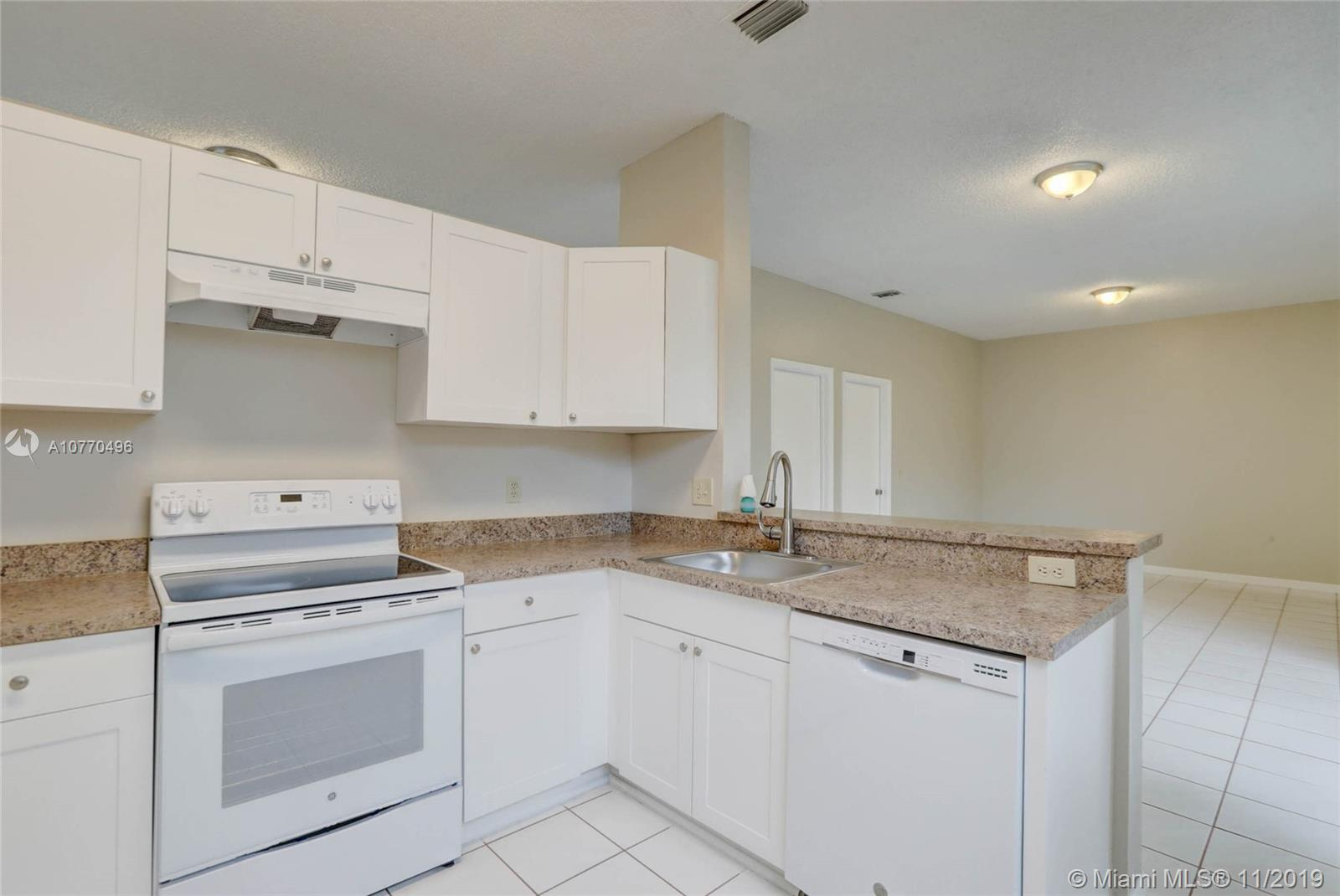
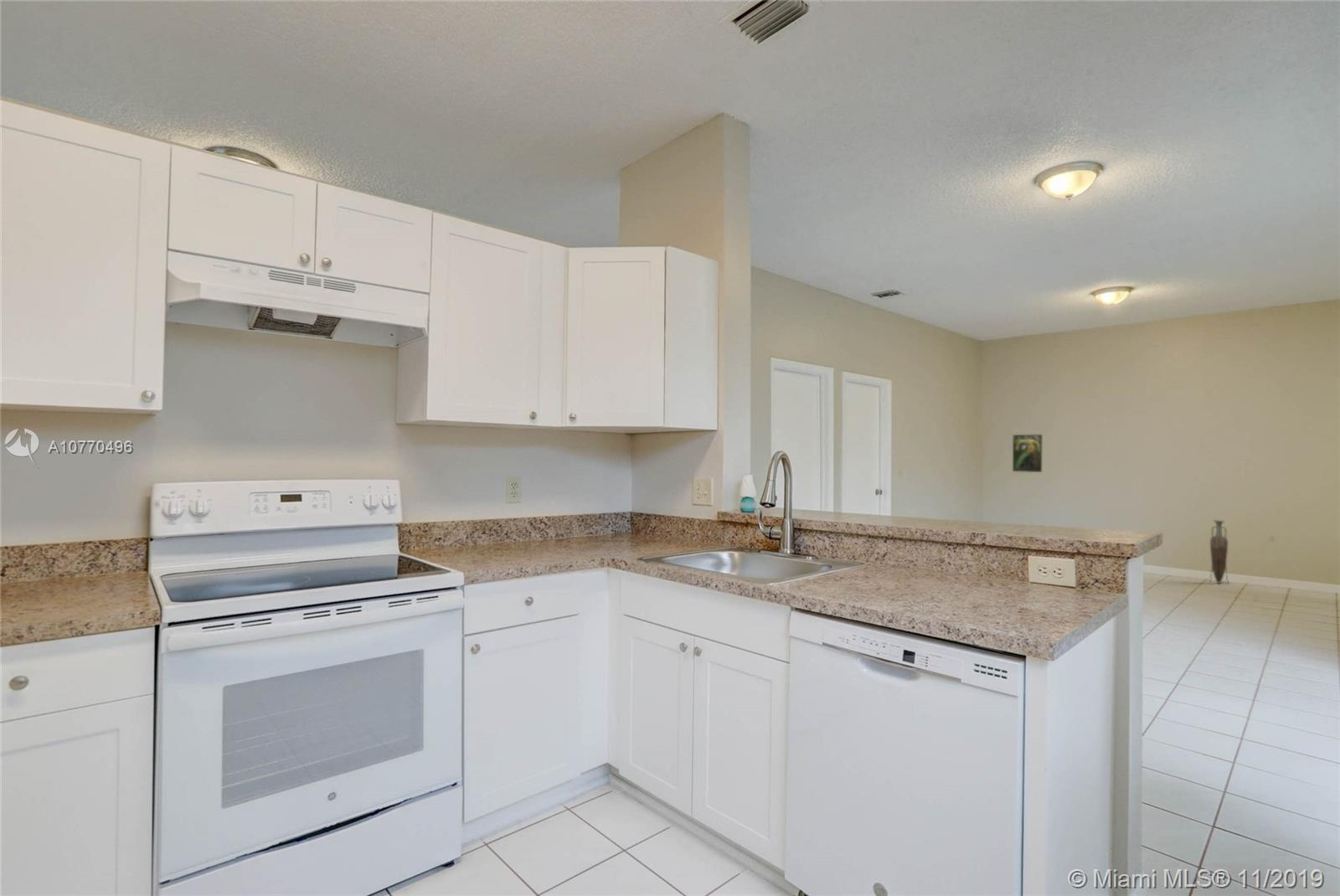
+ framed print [1012,434,1043,473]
+ vase [1209,519,1229,585]
